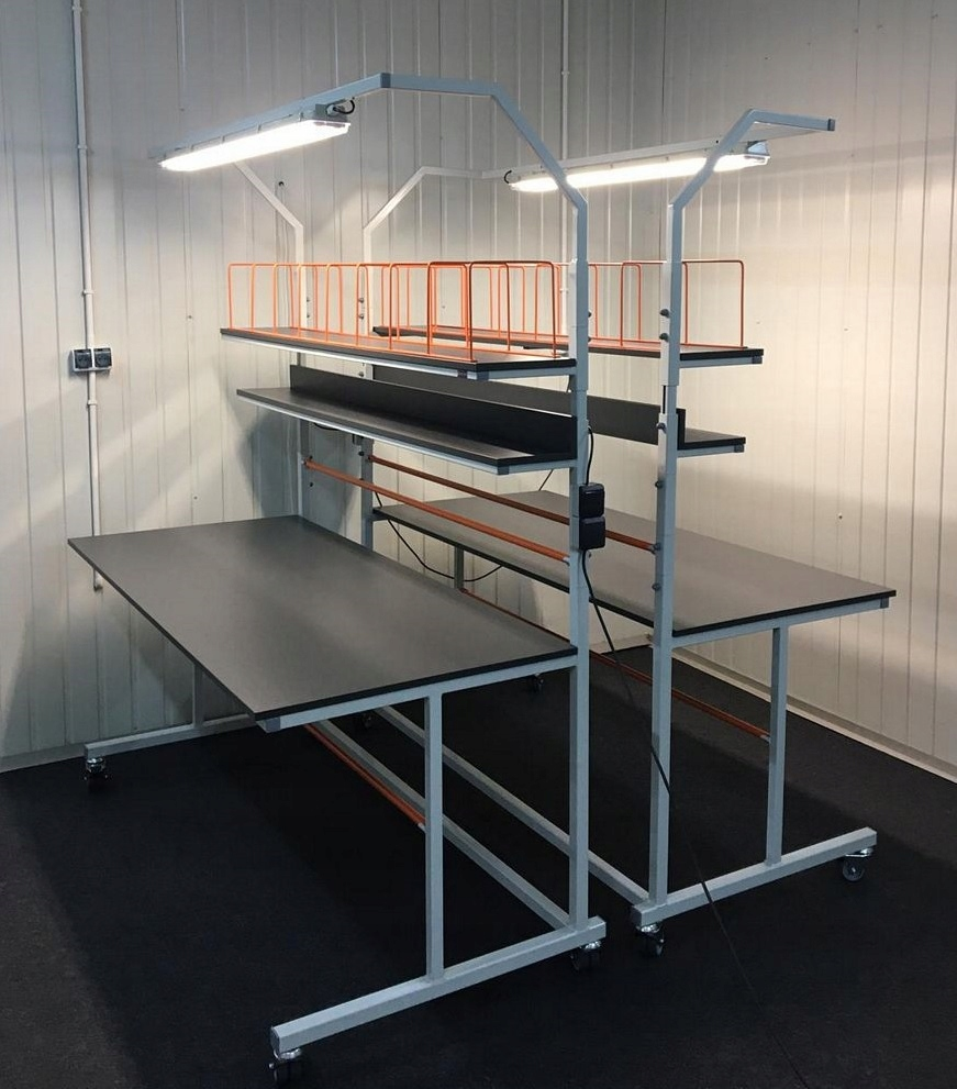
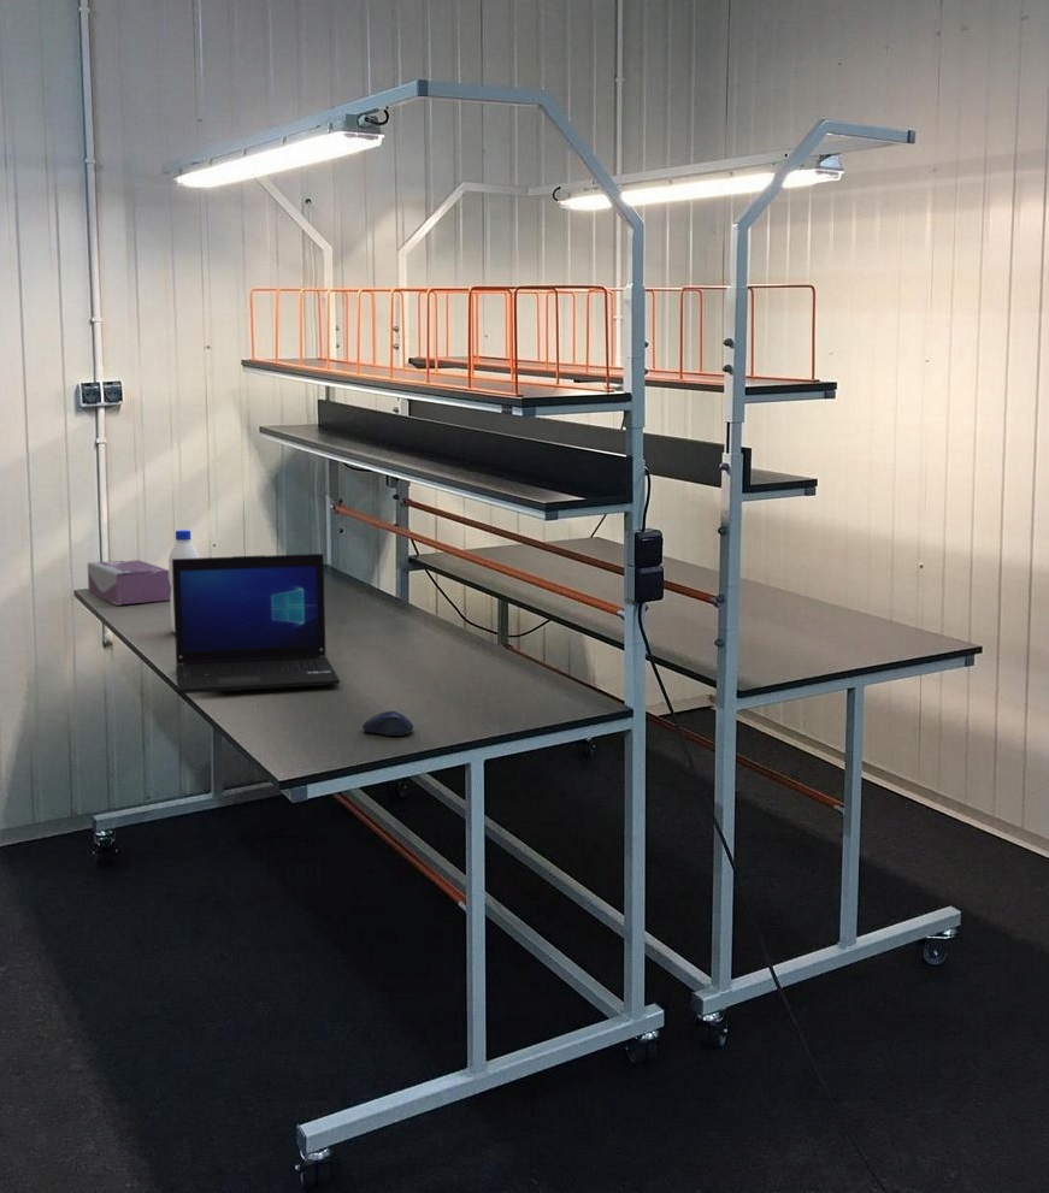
+ computer mouse [361,710,414,737]
+ water bottle [167,528,201,633]
+ laptop [172,553,341,695]
+ tissue box [87,559,171,606]
